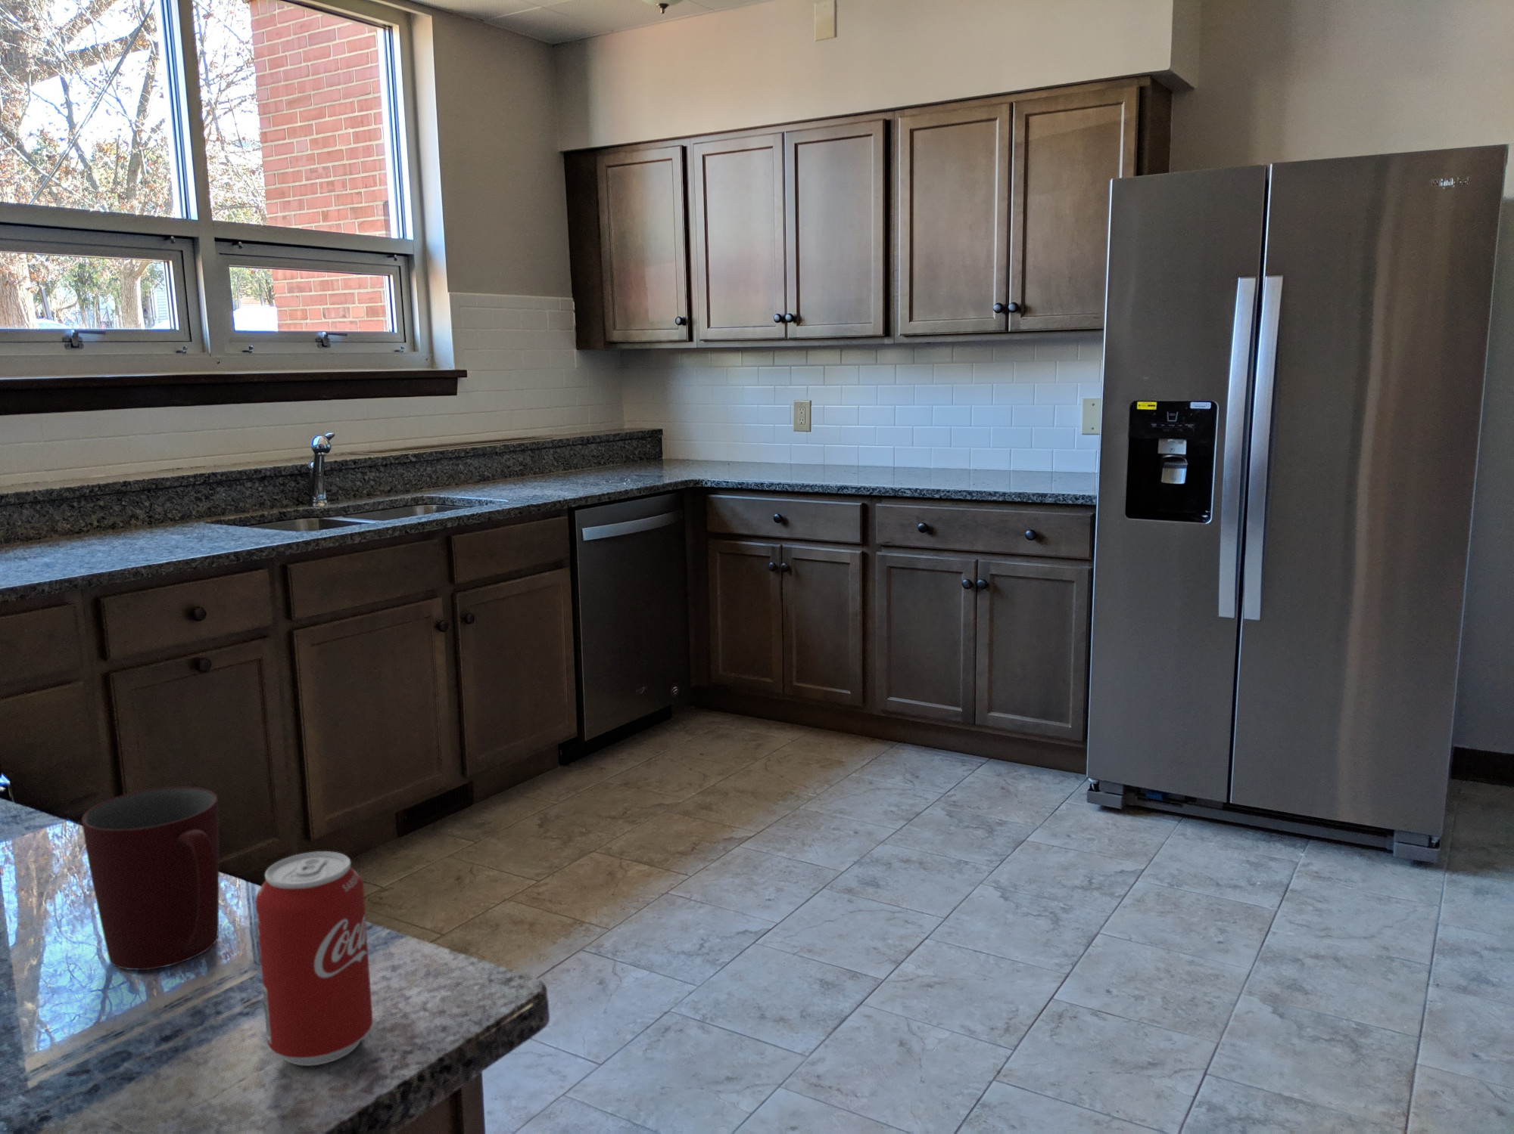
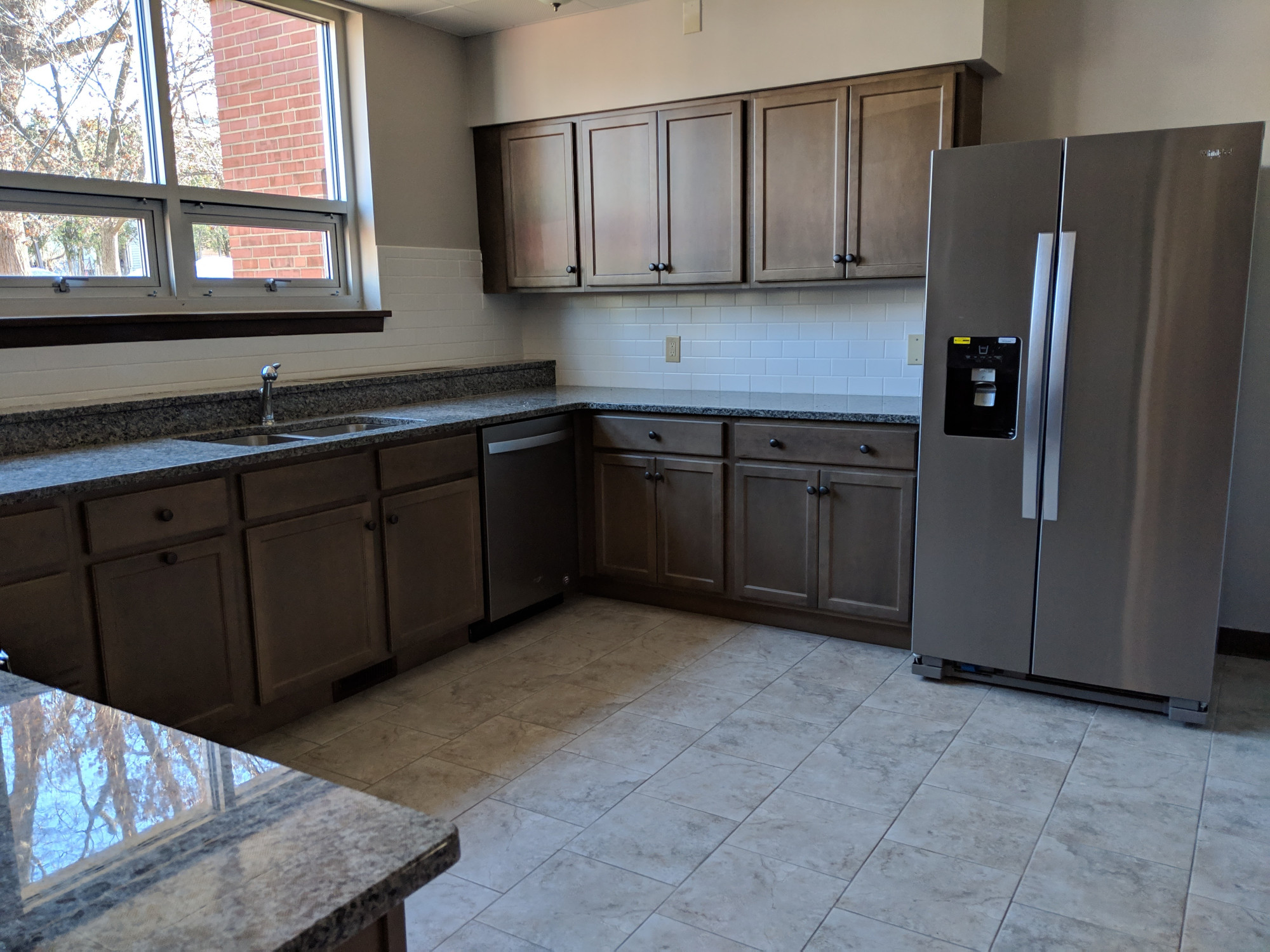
- beverage can [254,850,373,1067]
- mug [81,786,219,971]
